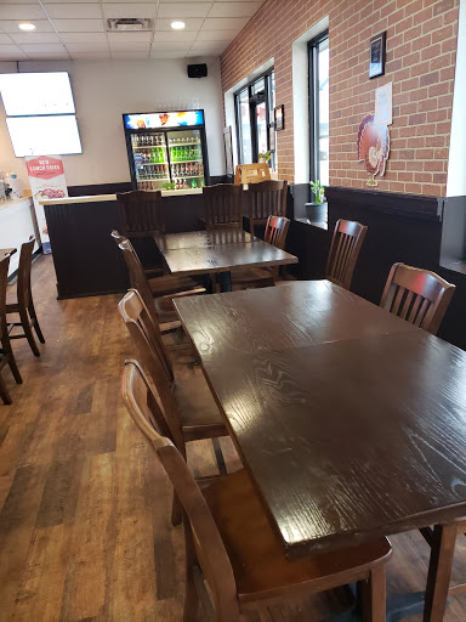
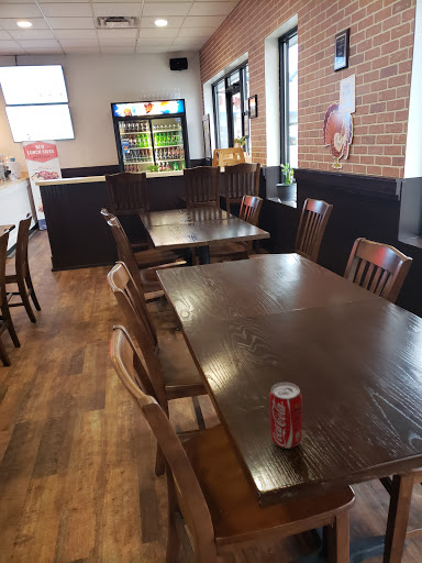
+ beverage can [268,382,303,449]
